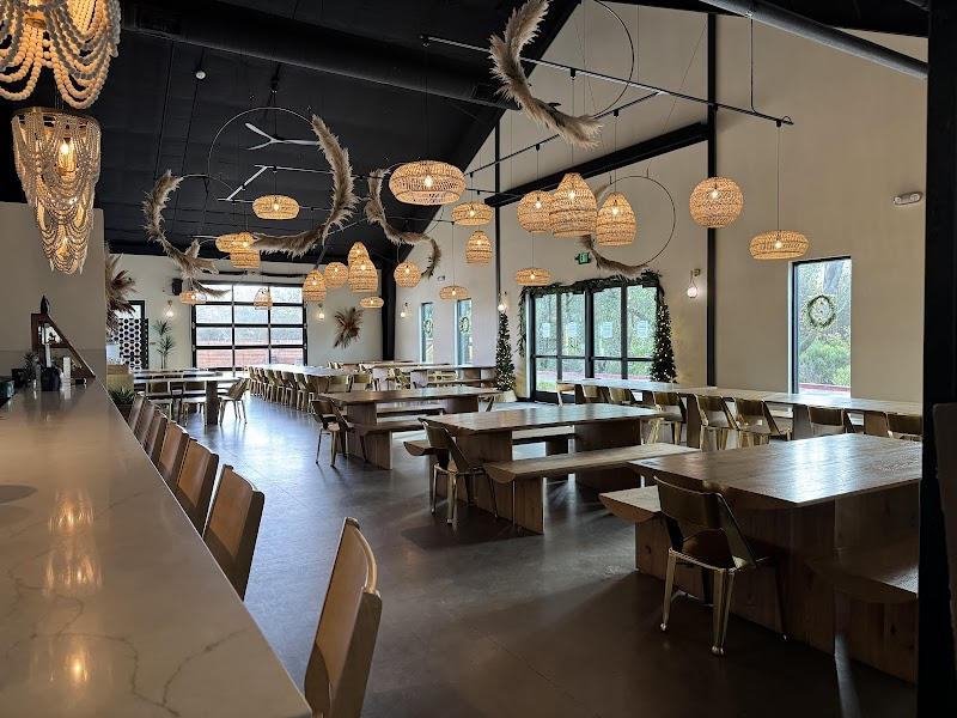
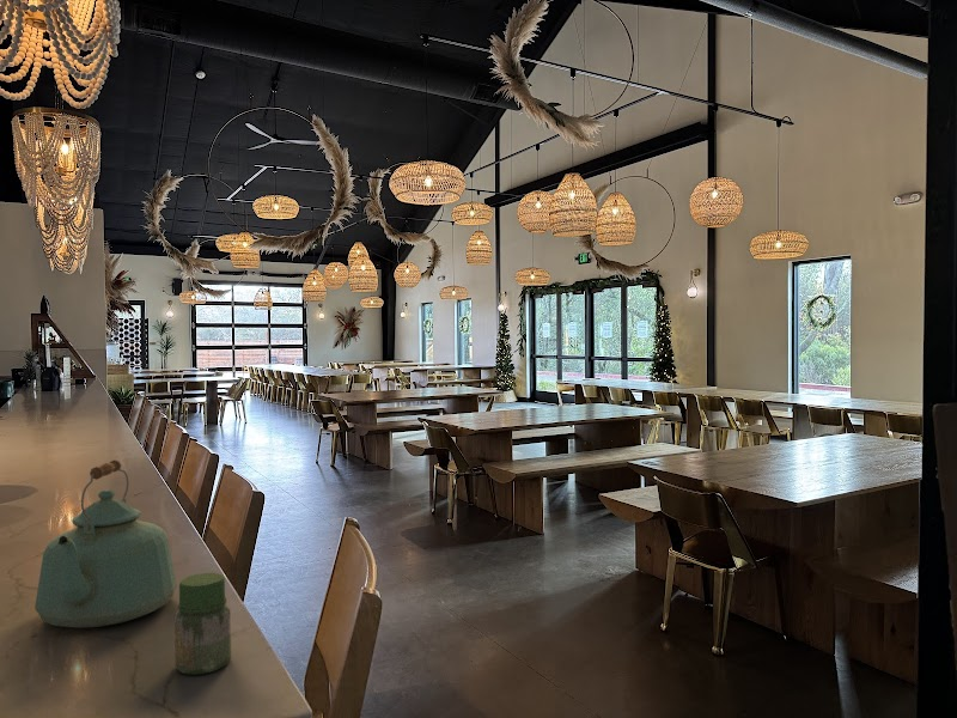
+ jar [173,572,232,676]
+ kettle [33,458,178,629]
